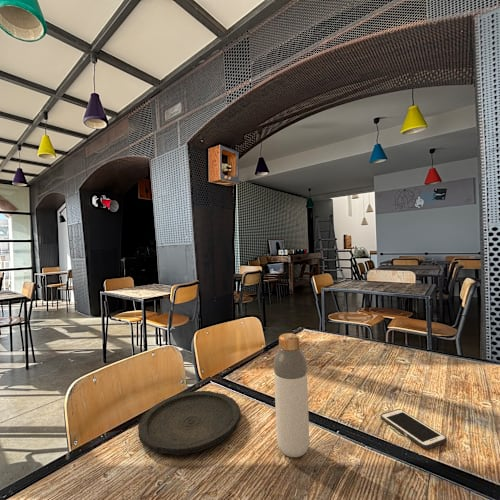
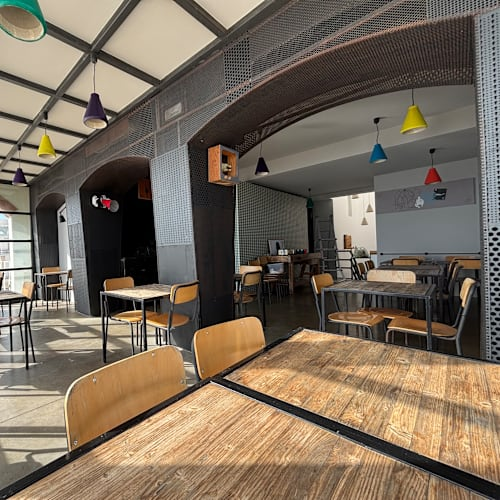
- plate [137,390,242,456]
- cell phone [380,408,448,450]
- bottle [273,332,310,458]
